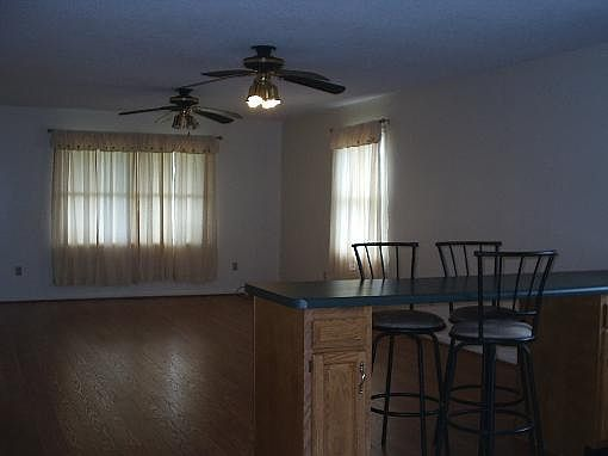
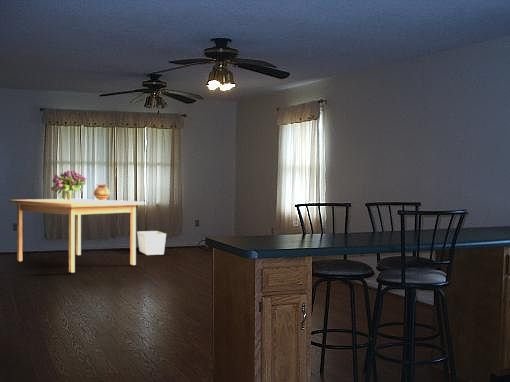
+ table [9,198,145,274]
+ storage bin [136,230,167,256]
+ bouquet [50,169,87,201]
+ ceramic pot [93,183,111,200]
